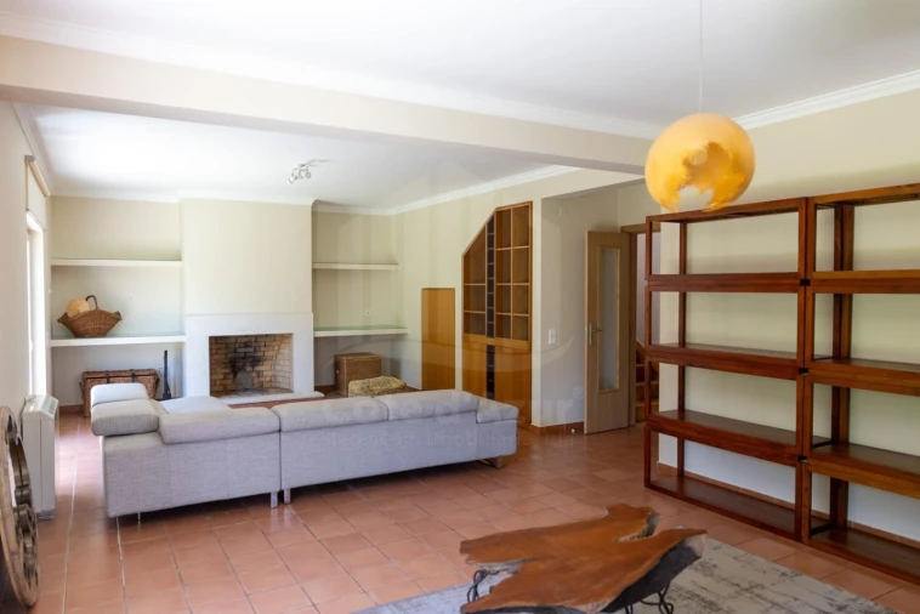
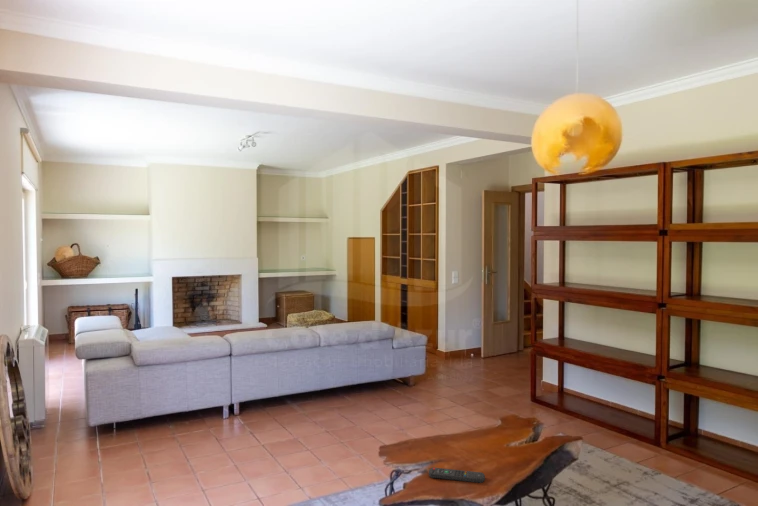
+ remote control [428,466,486,484]
